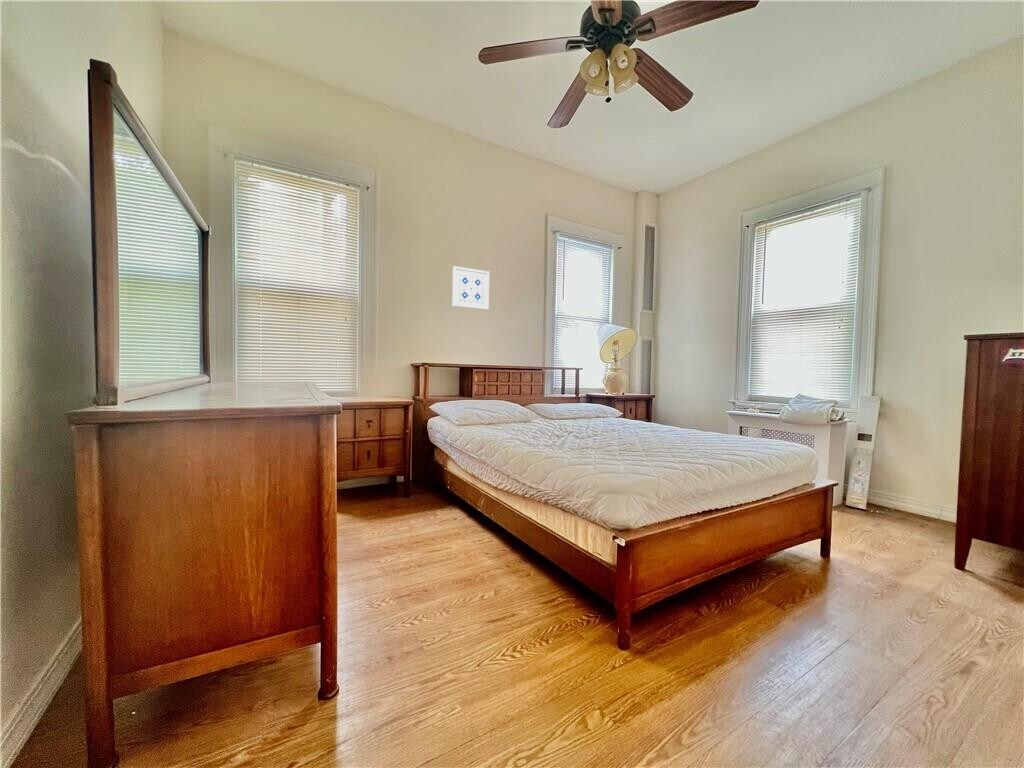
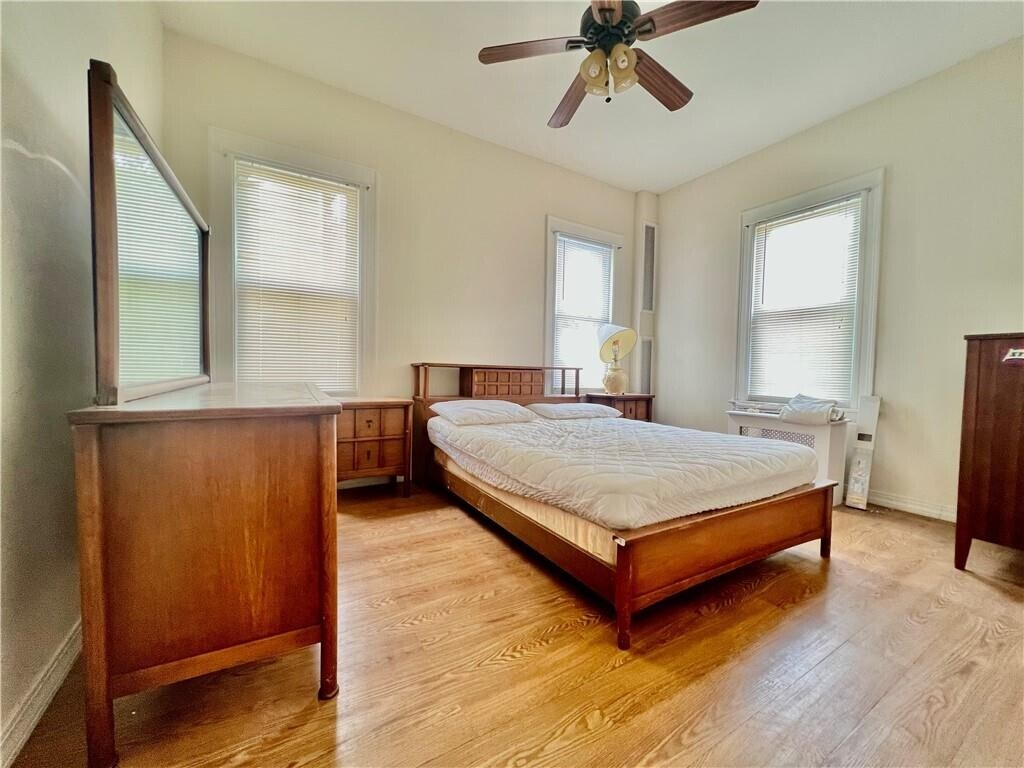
- wall art [451,265,490,311]
